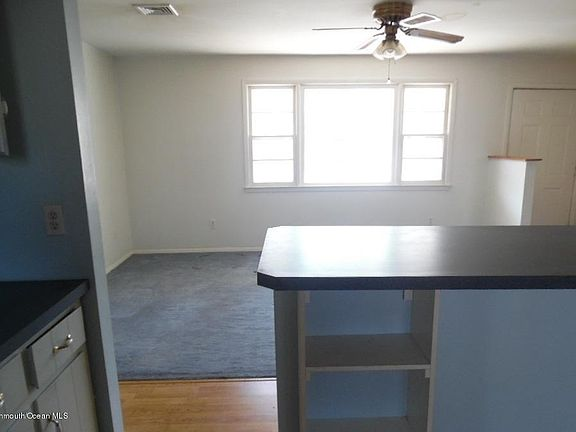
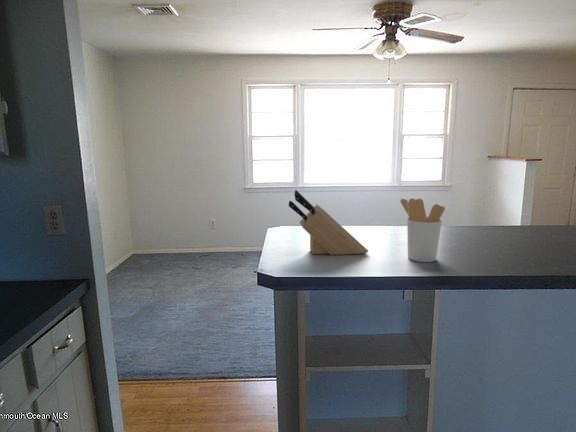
+ utensil holder [399,198,446,263]
+ knife block [288,189,369,256]
